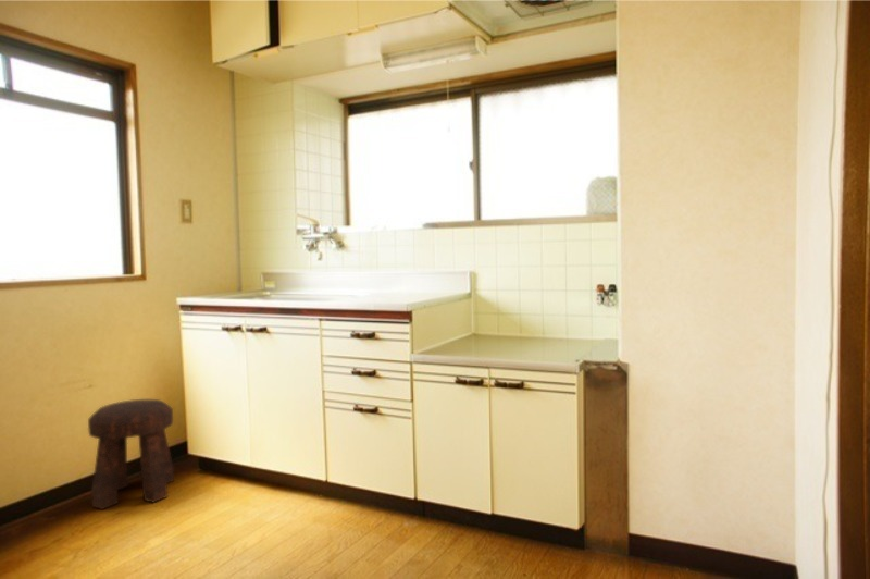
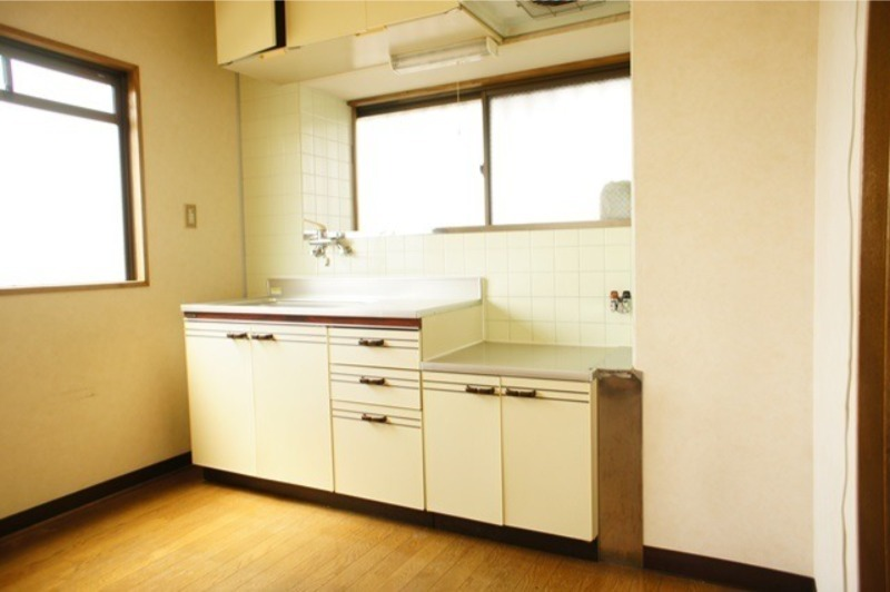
- stool [87,398,175,510]
